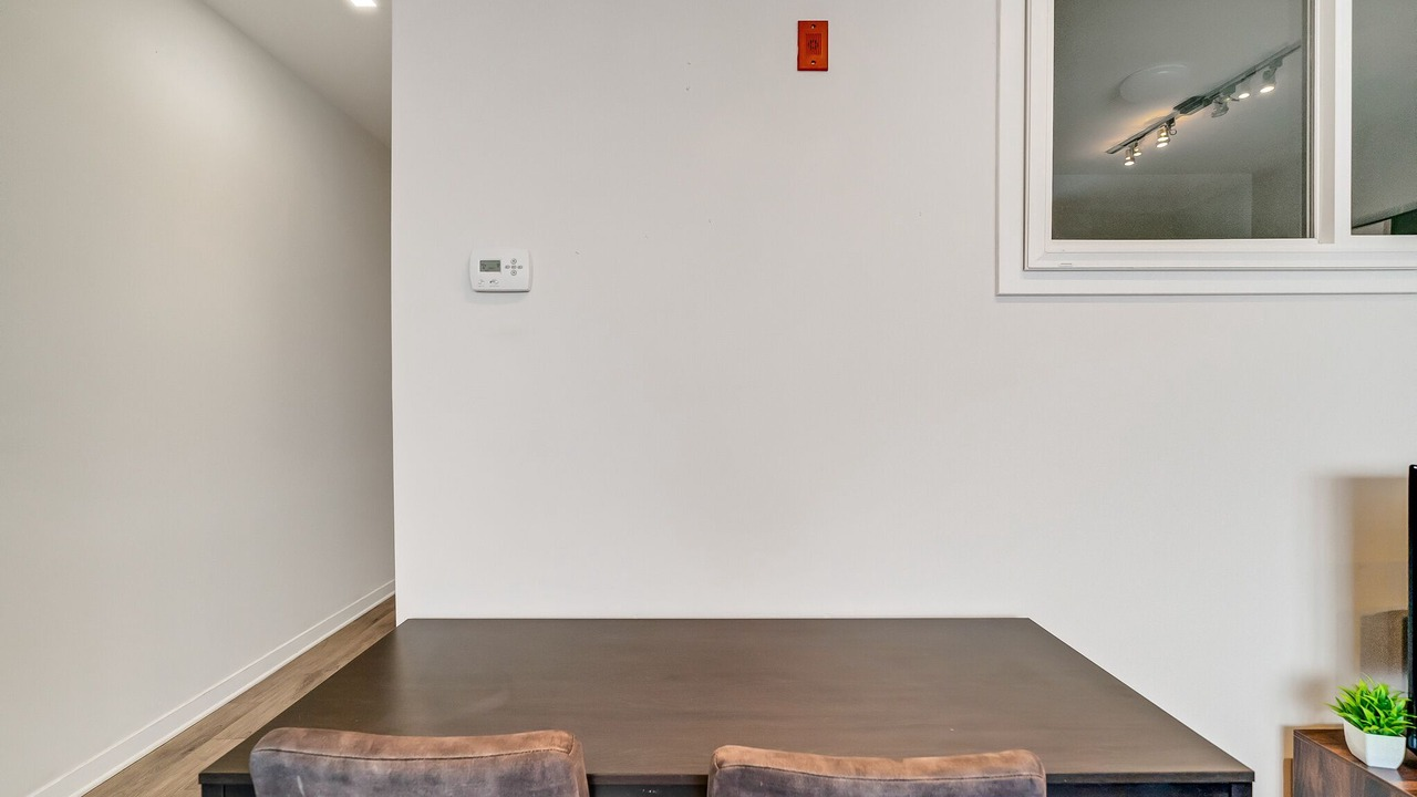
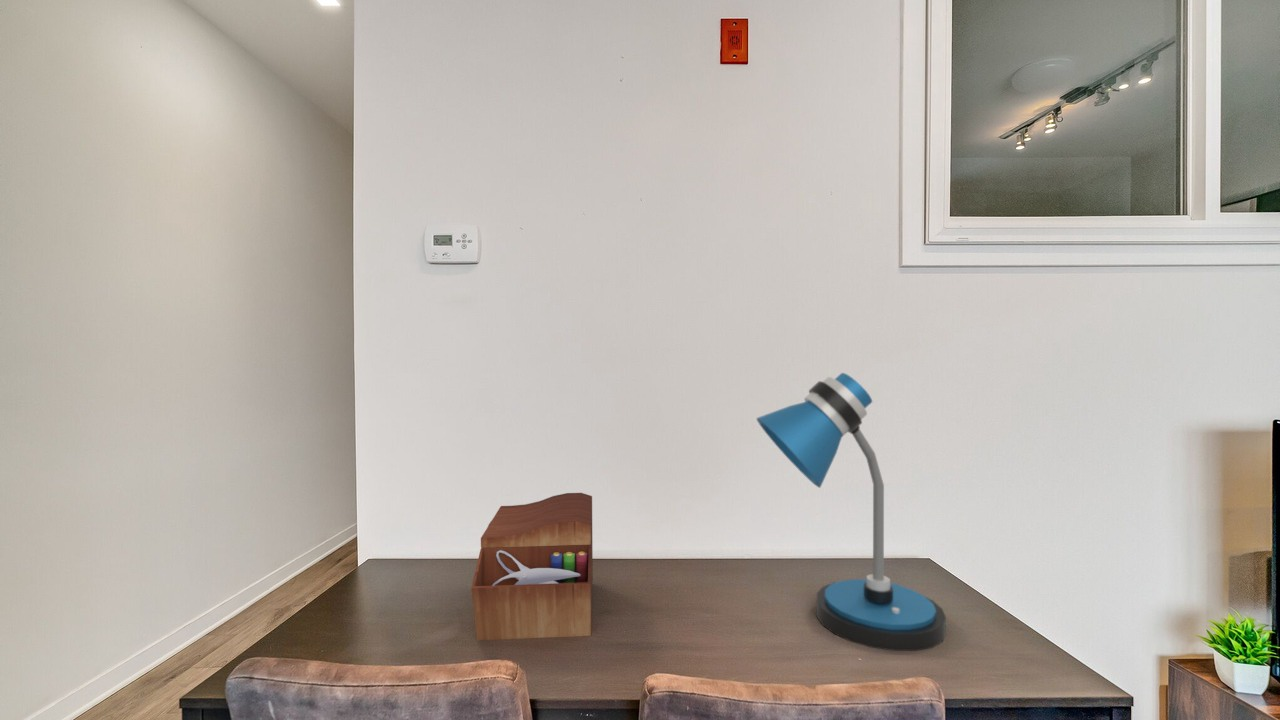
+ sewing box [471,492,594,641]
+ desk lamp [756,372,947,652]
